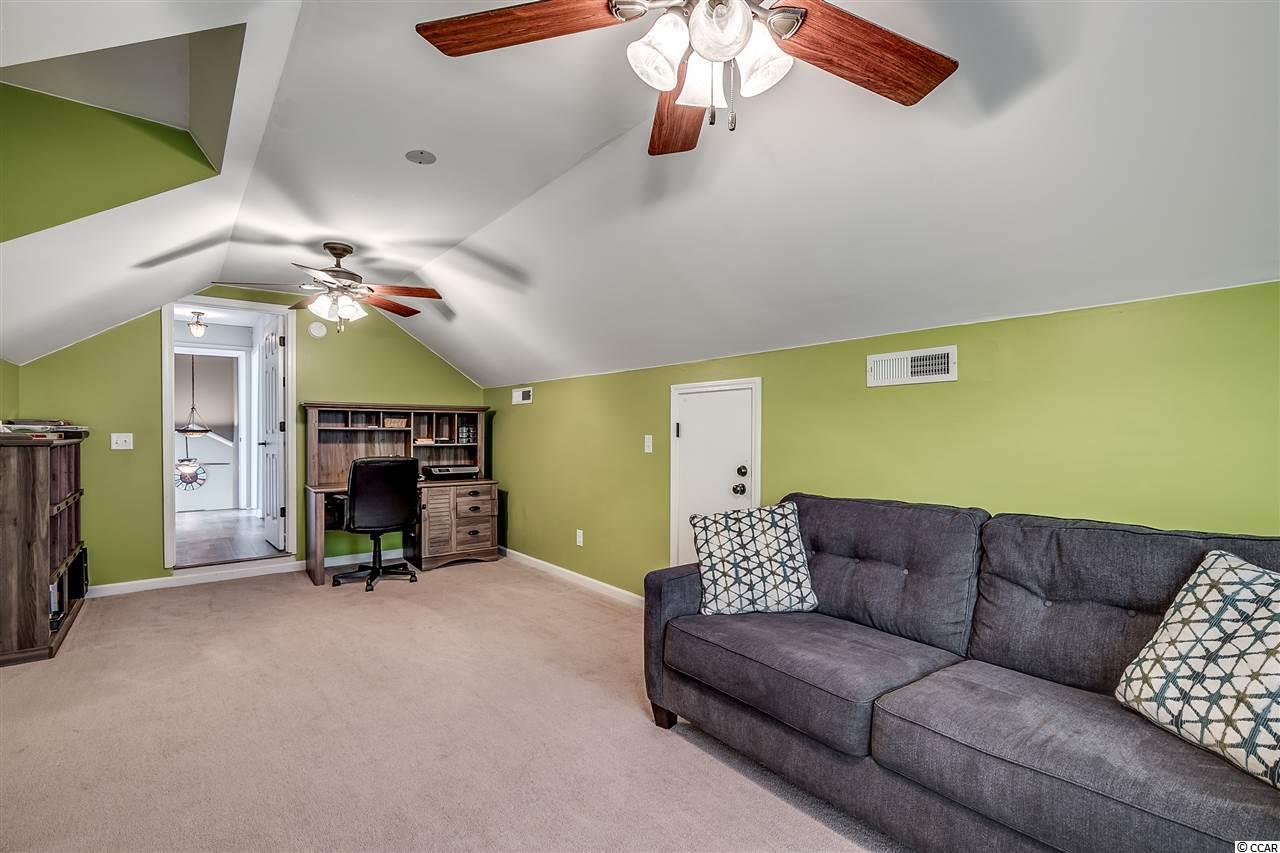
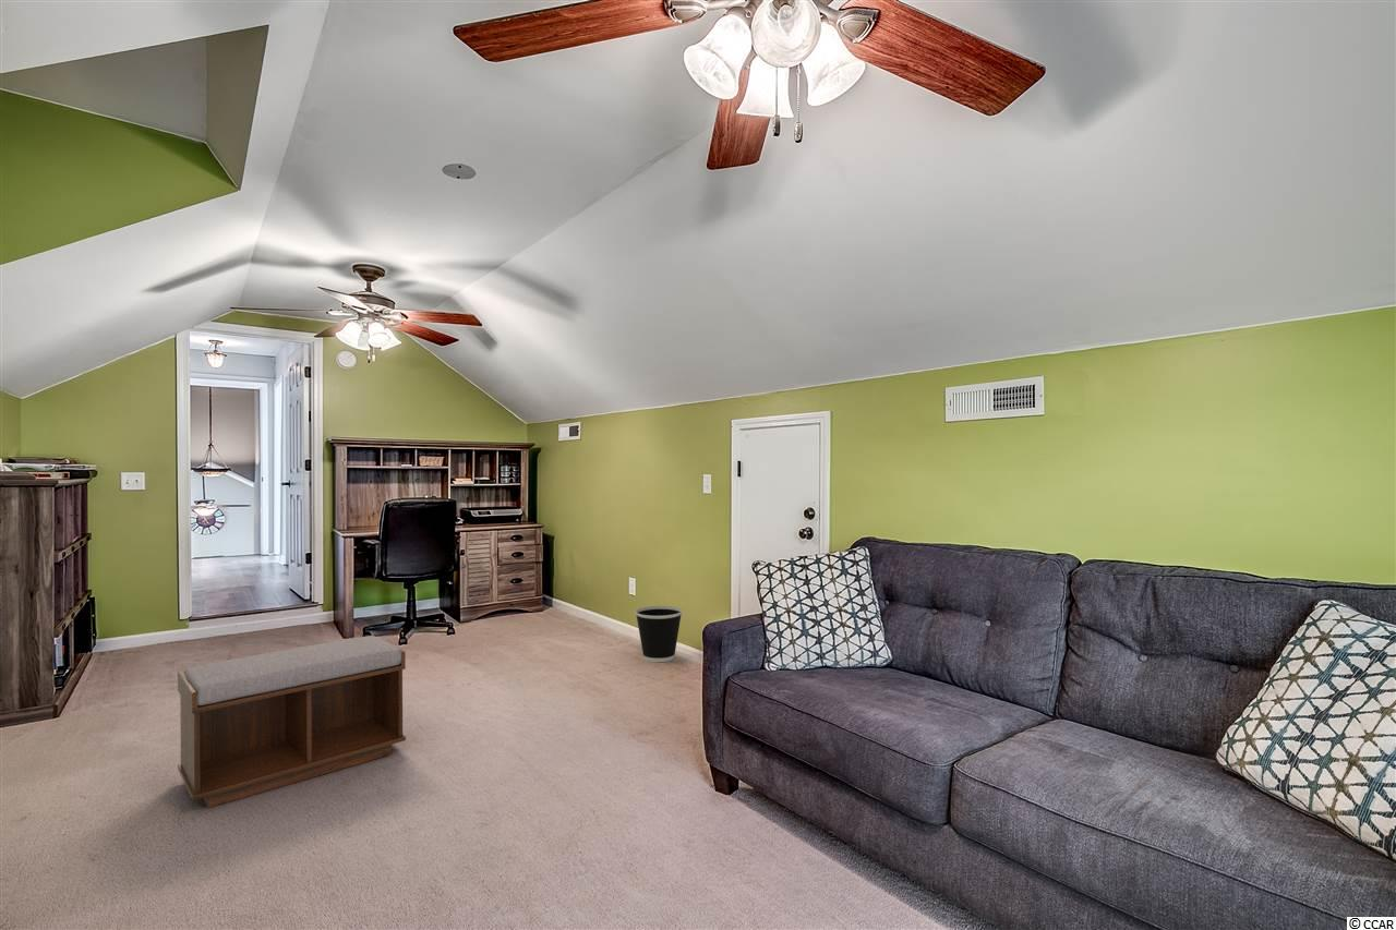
+ wastebasket [634,605,684,663]
+ bench [177,635,407,809]
